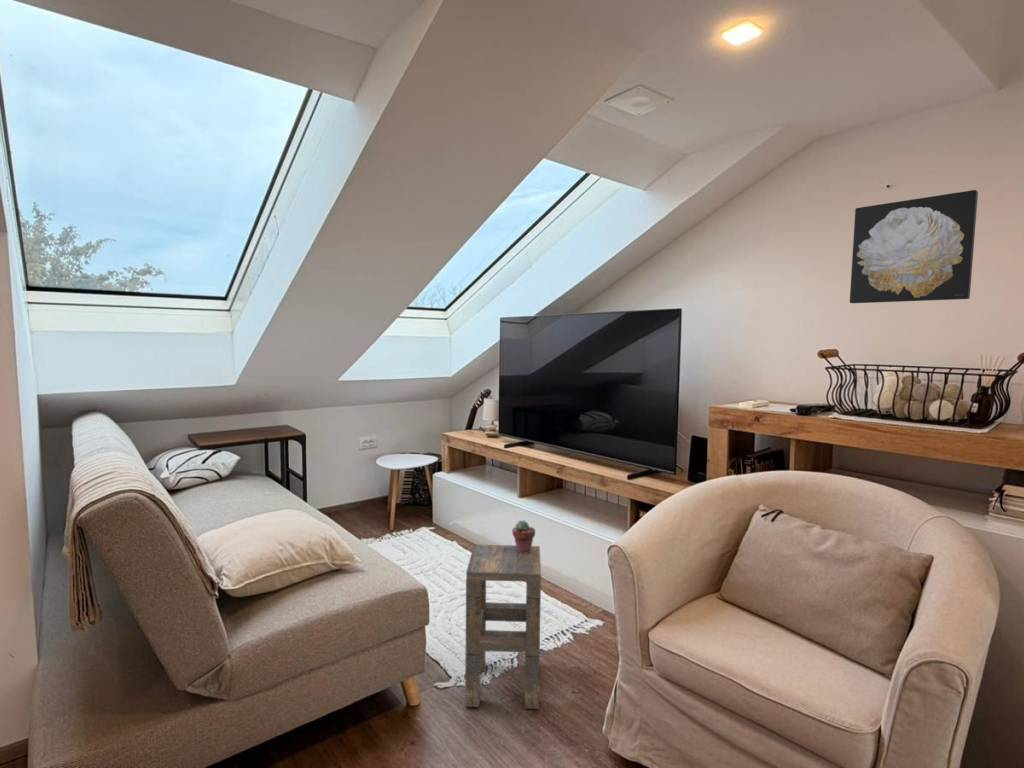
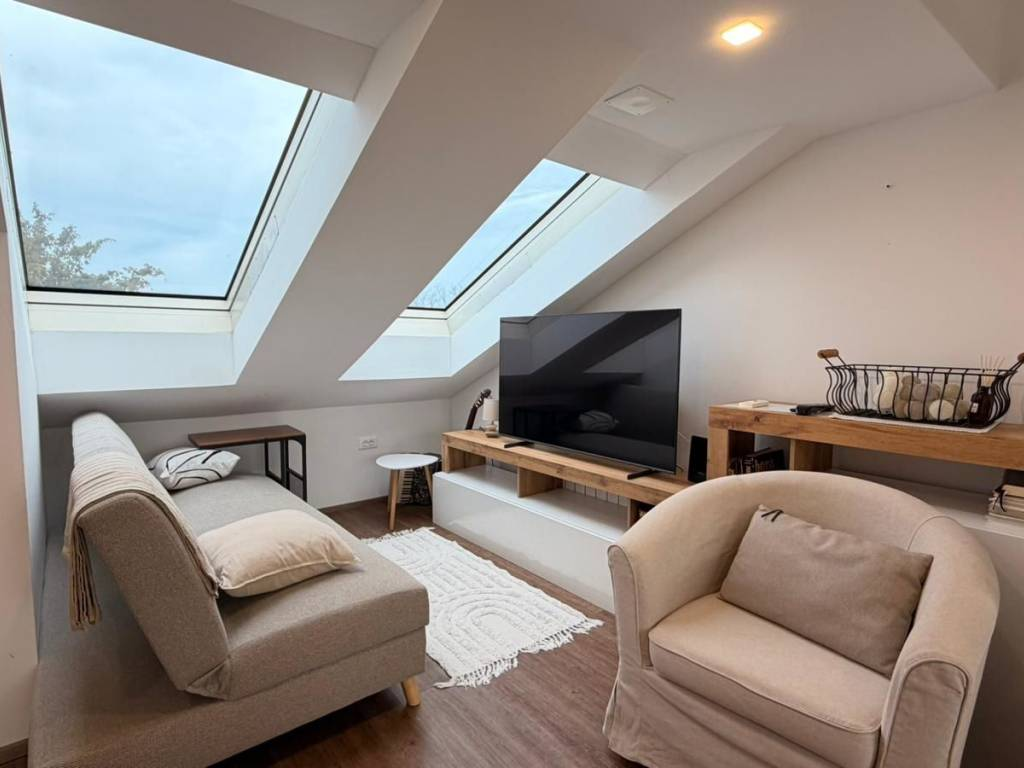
- potted succulent [511,519,536,554]
- side table [464,544,542,710]
- wall art [849,189,979,304]
